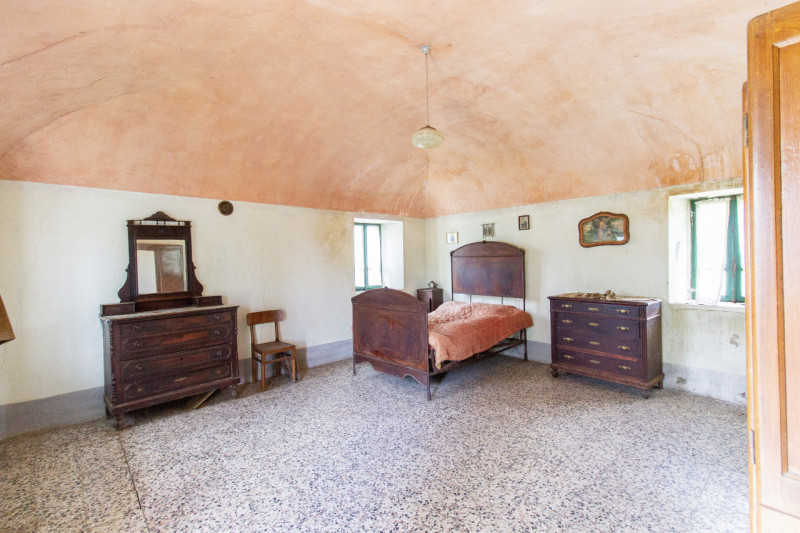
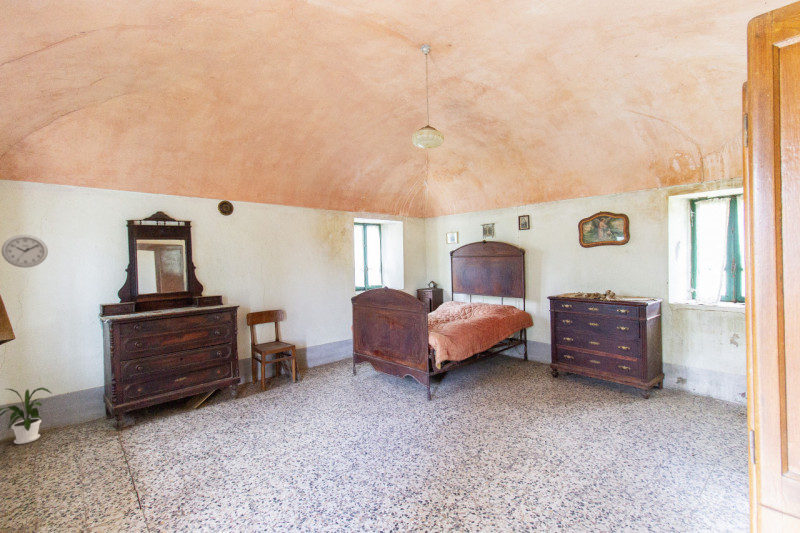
+ wall clock [0,234,49,269]
+ house plant [0,386,53,445]
